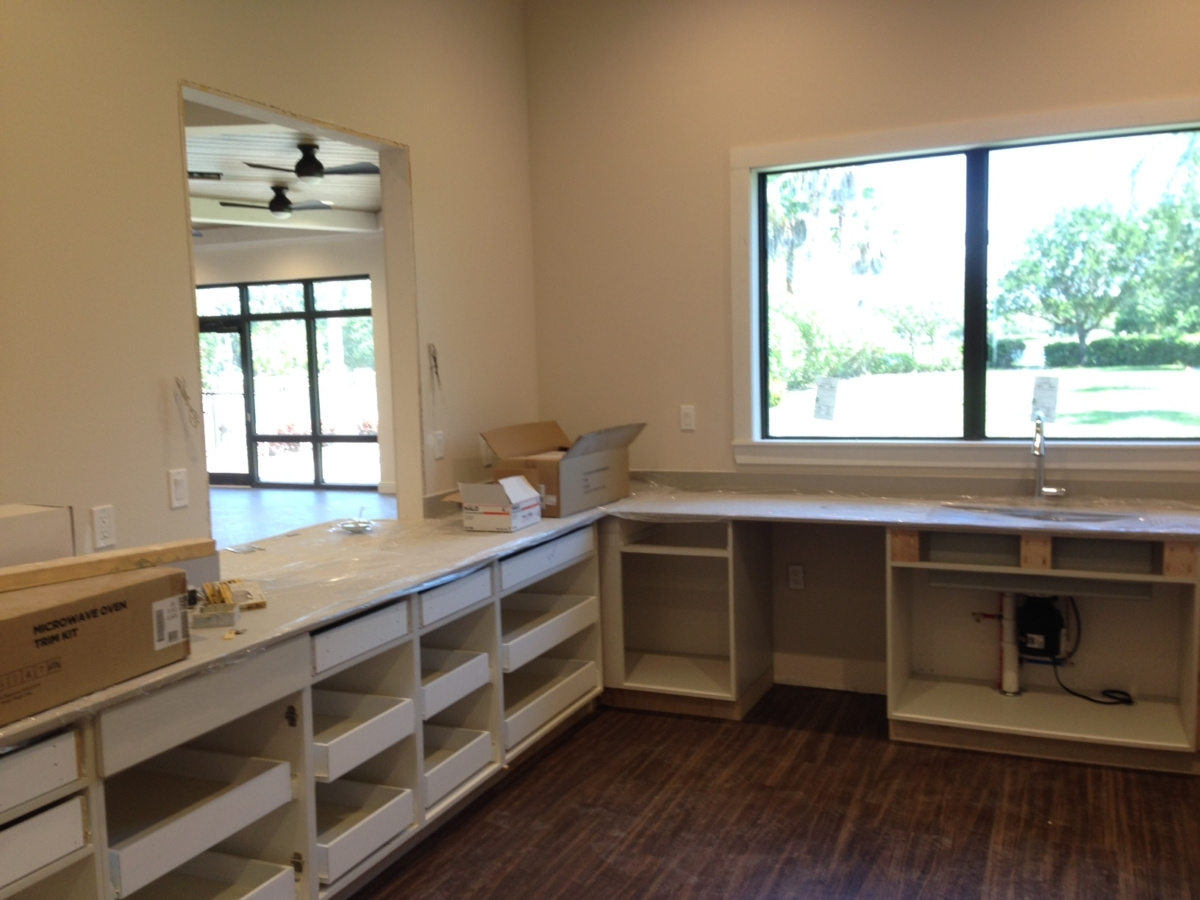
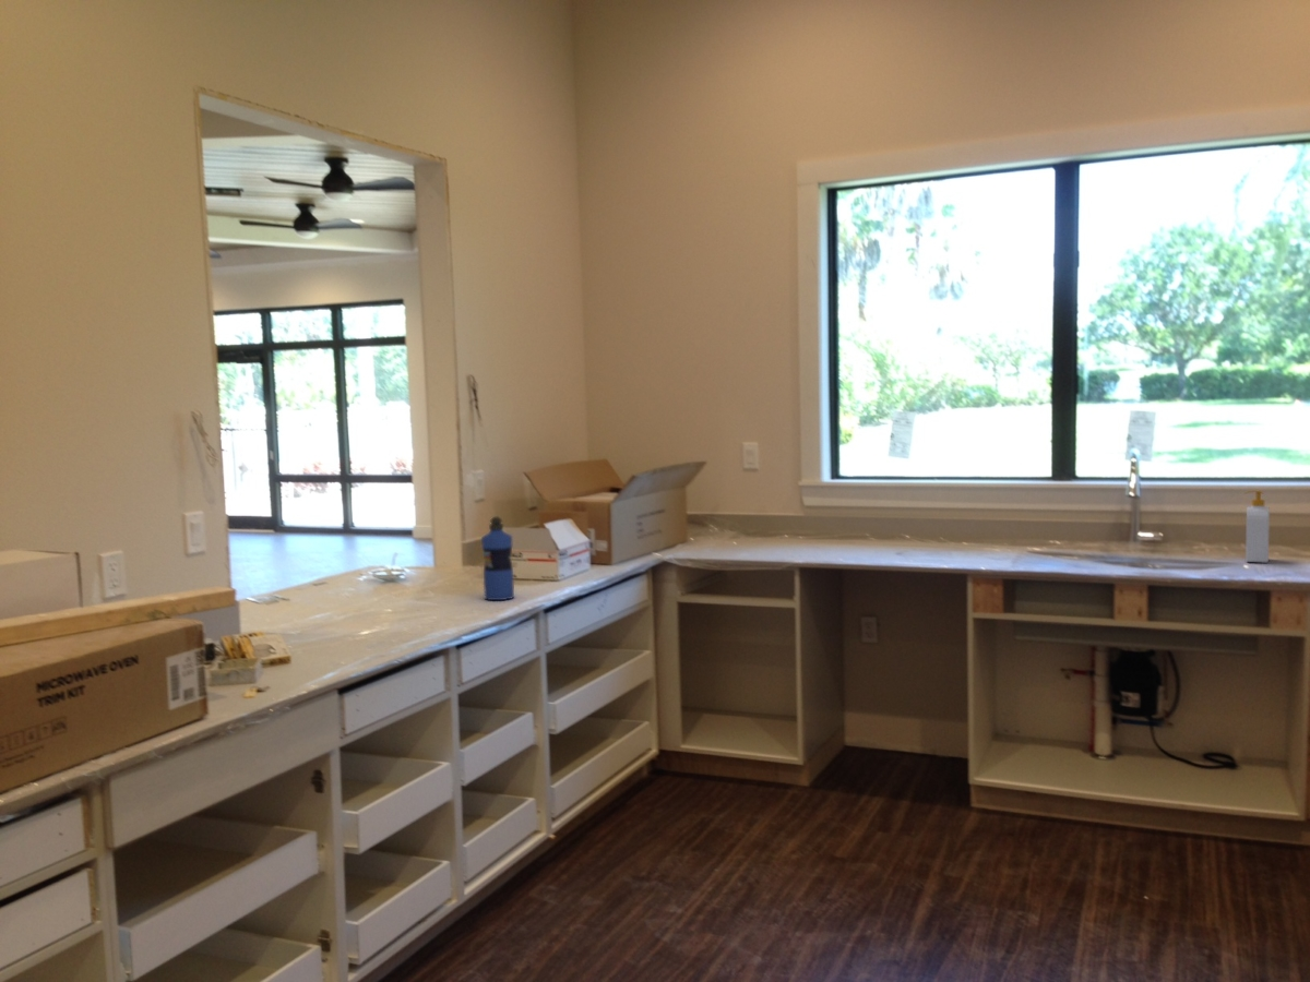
+ soap bottle [1243,490,1271,564]
+ water bottle [480,516,515,601]
